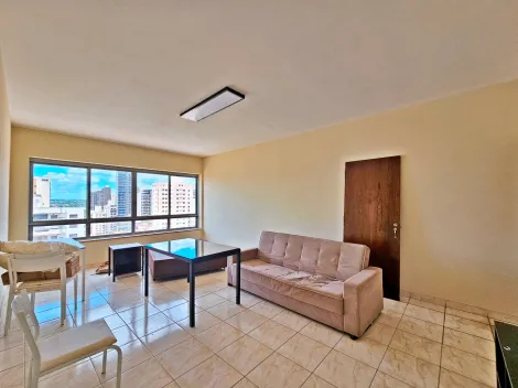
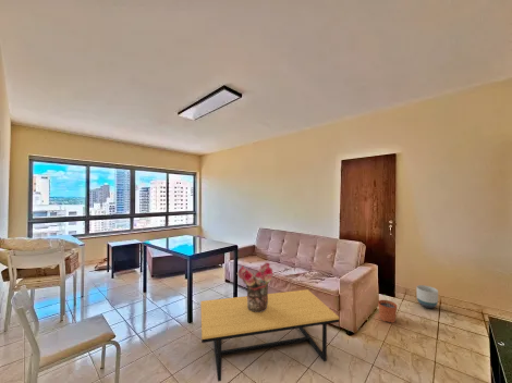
+ coffee table [199,288,340,383]
+ planter [415,284,439,309]
+ bouquet [236,261,275,312]
+ plant pot [377,294,398,324]
